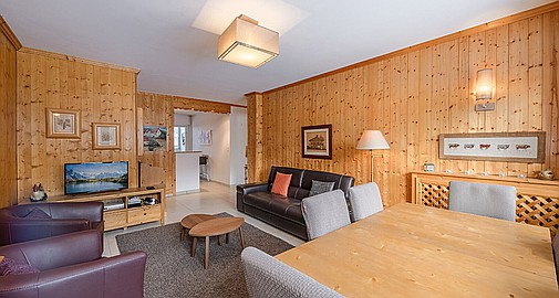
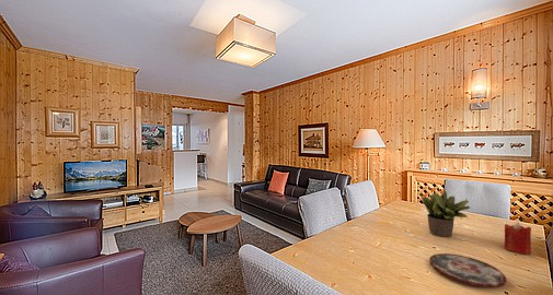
+ candle [504,222,532,256]
+ potted plant [419,189,471,237]
+ plate [428,252,507,288]
